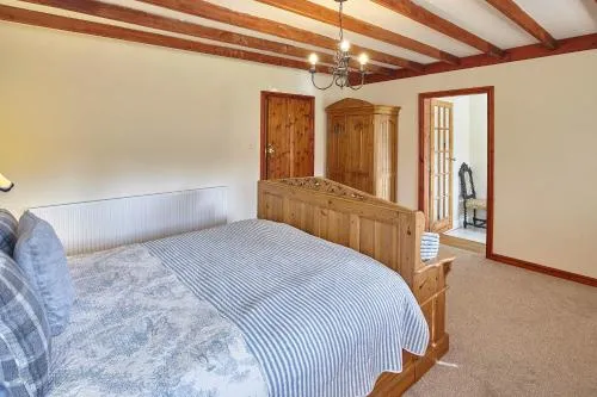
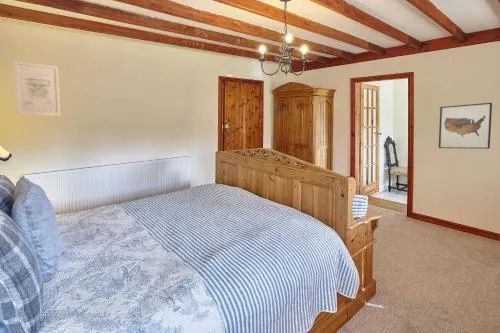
+ wall art [13,60,62,117]
+ wall art [438,102,493,150]
